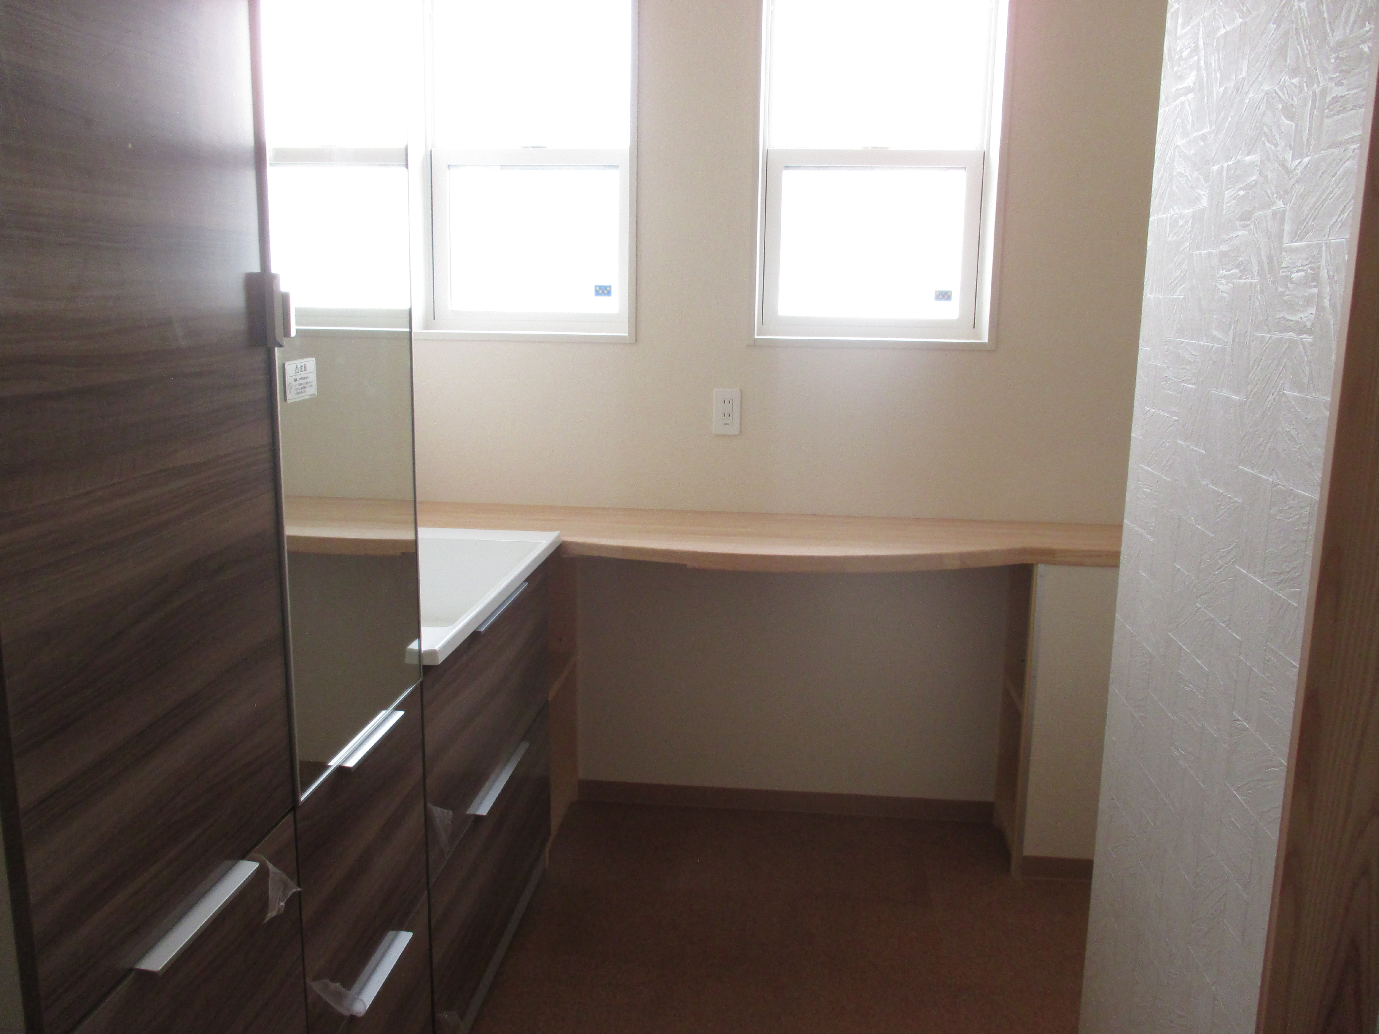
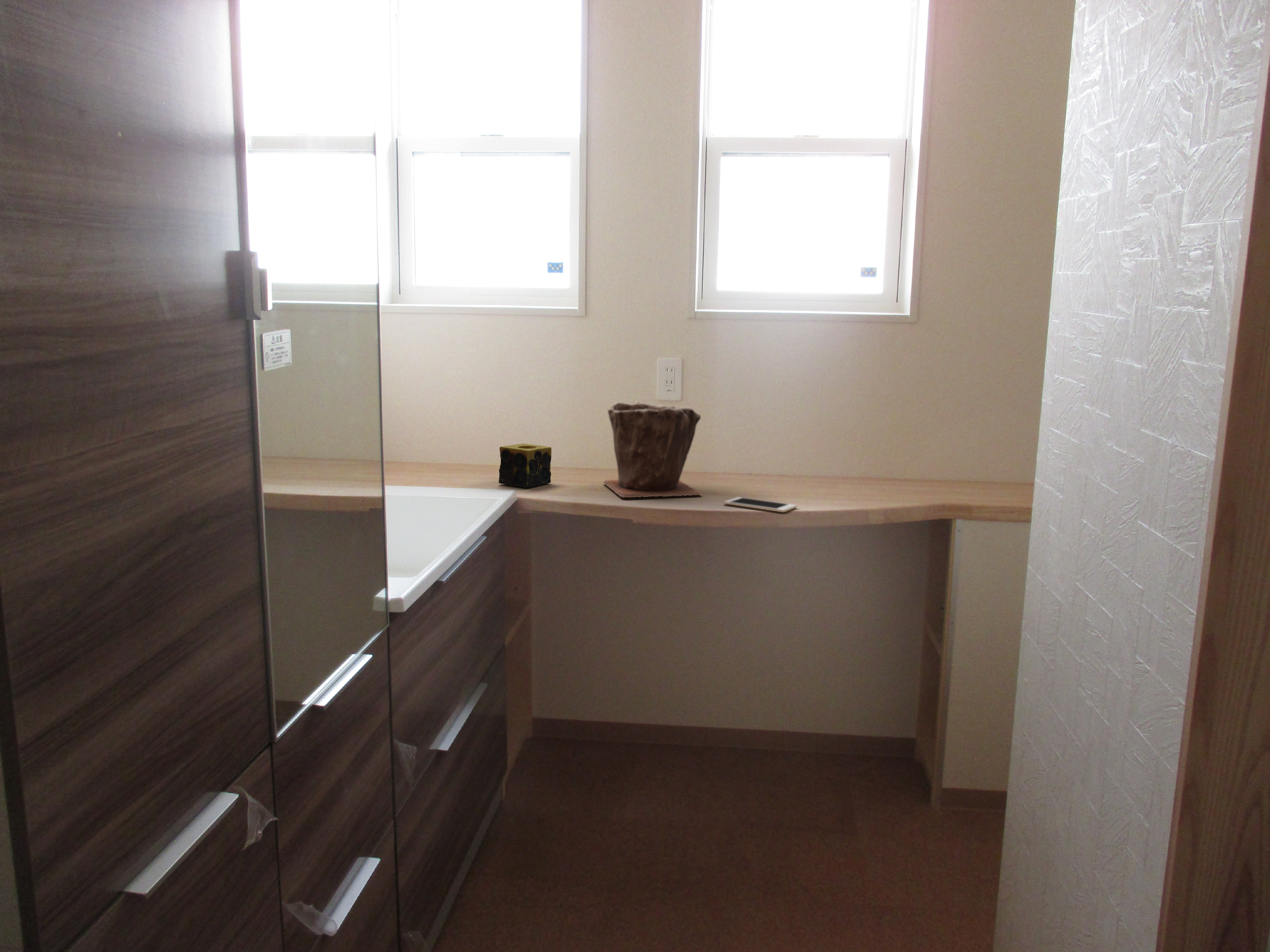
+ candle [499,443,552,488]
+ plant pot [603,401,703,498]
+ cell phone [724,497,797,513]
